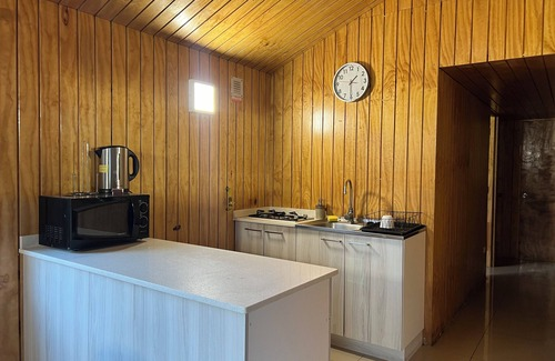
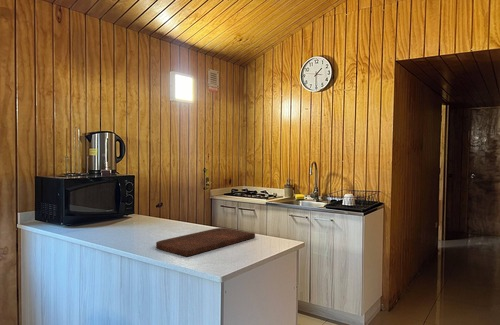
+ cutting board [155,227,256,257]
